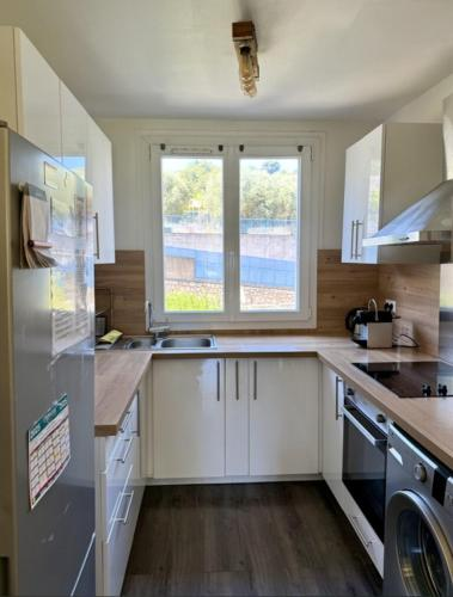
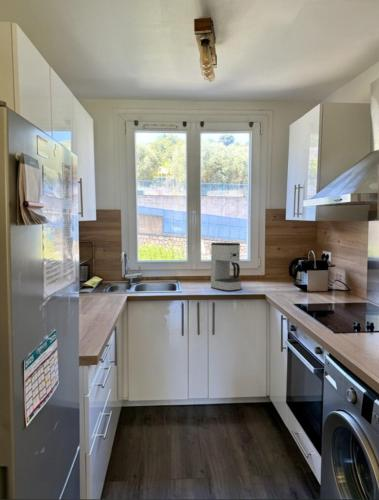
+ coffee maker [210,242,243,292]
